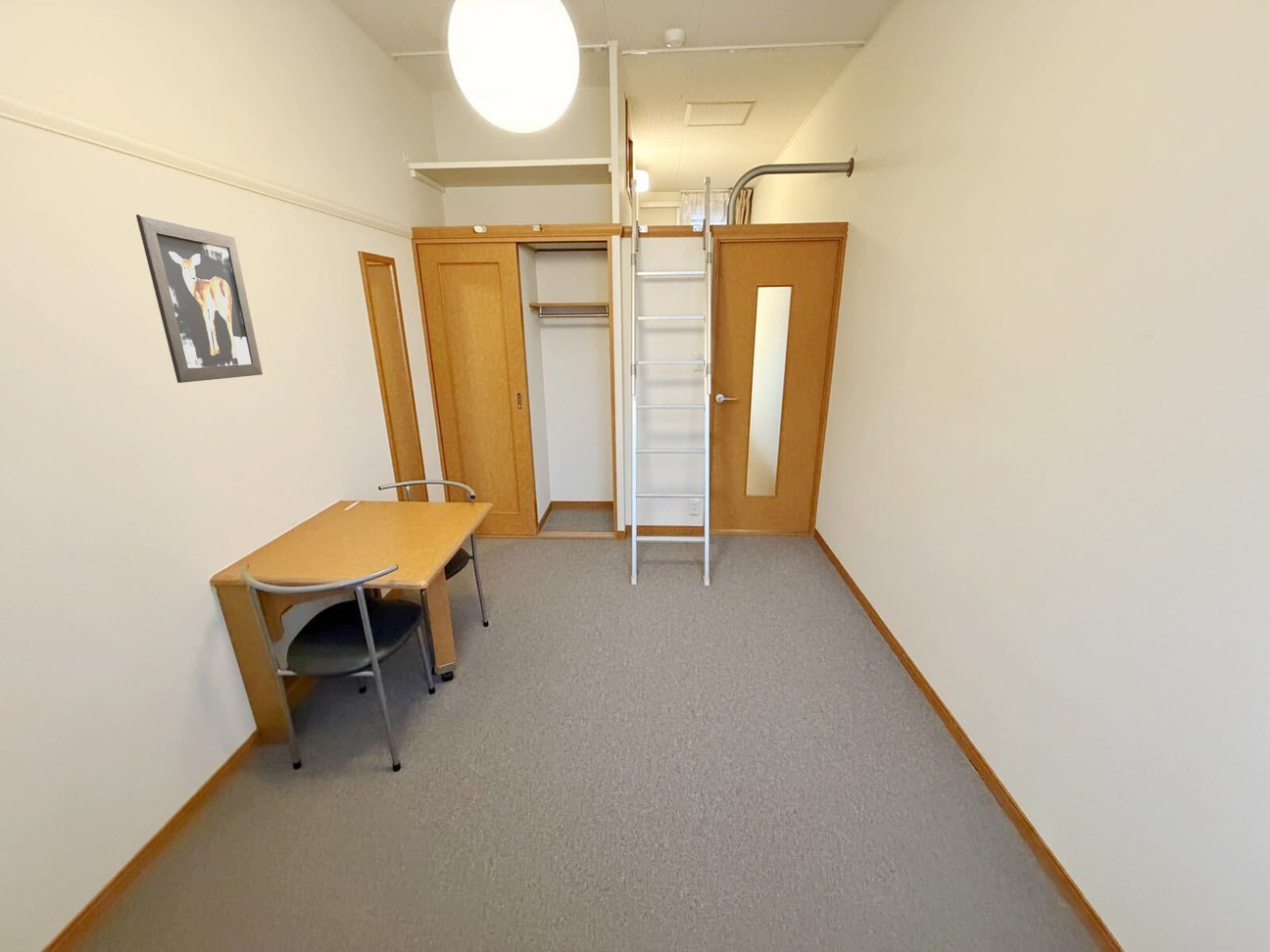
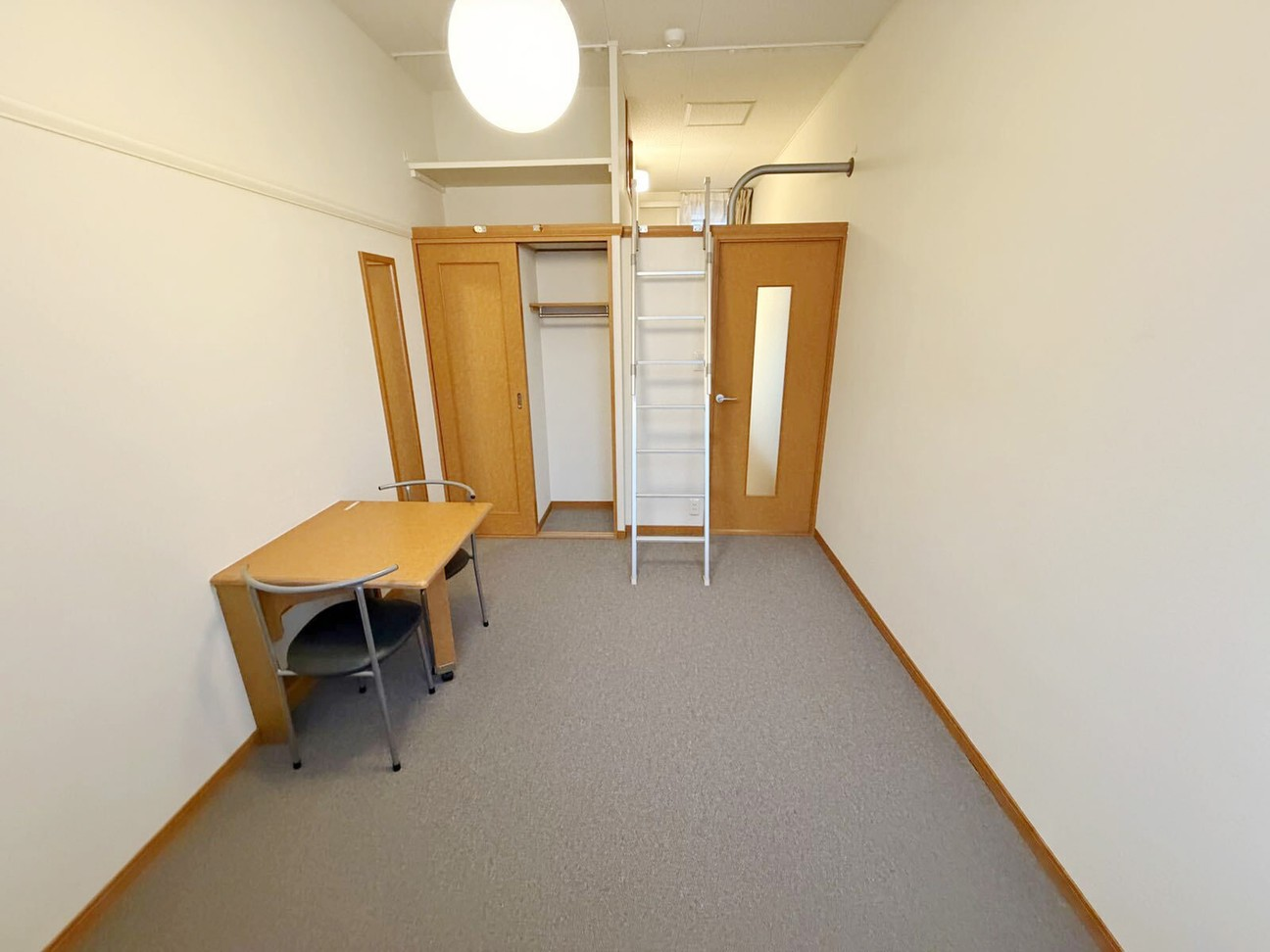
- wall art [135,214,264,384]
